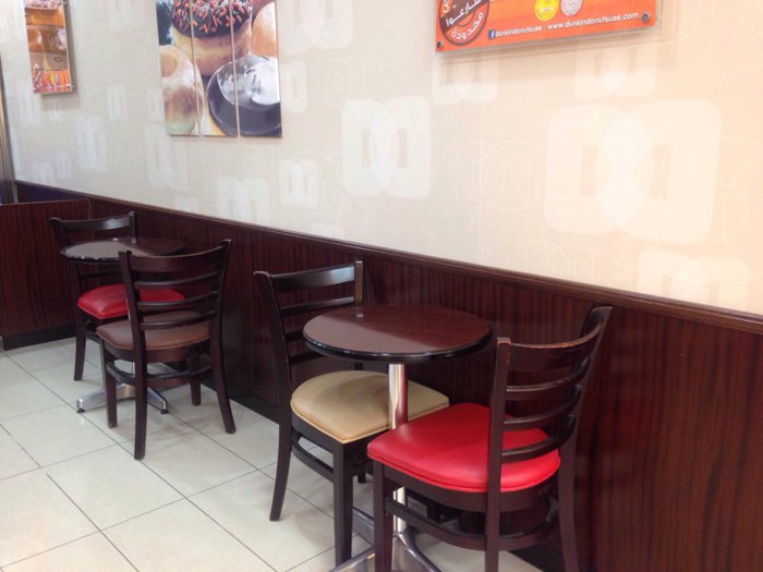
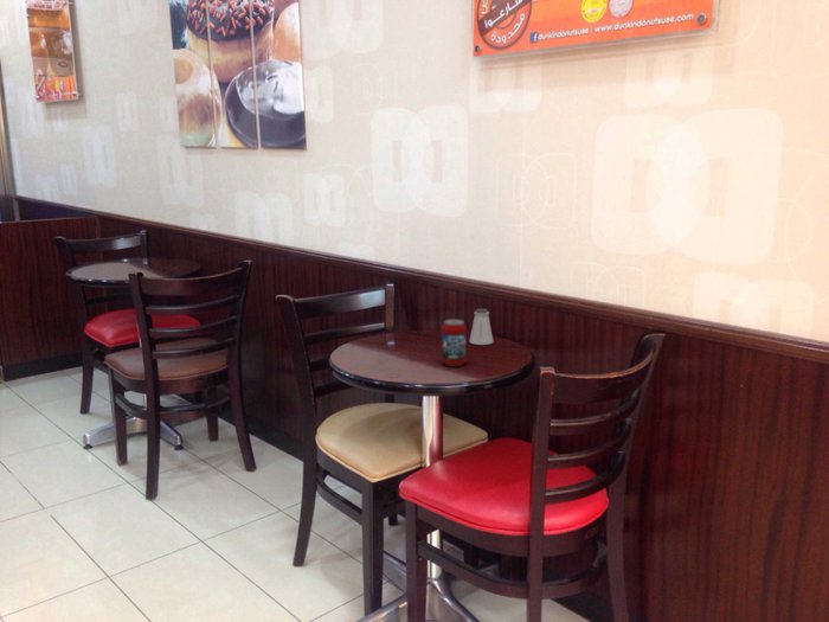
+ beverage can [441,319,468,367]
+ saltshaker [469,308,495,346]
